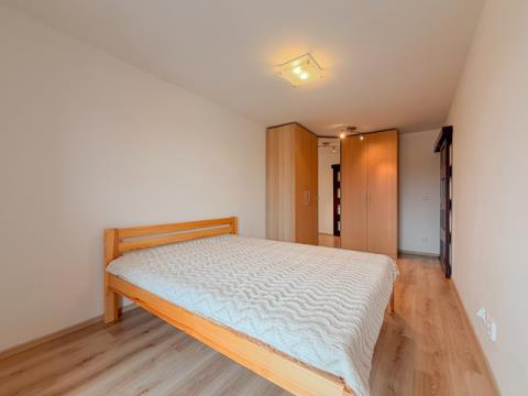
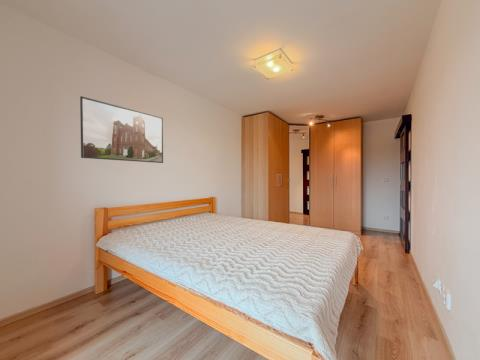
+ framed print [79,95,164,164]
